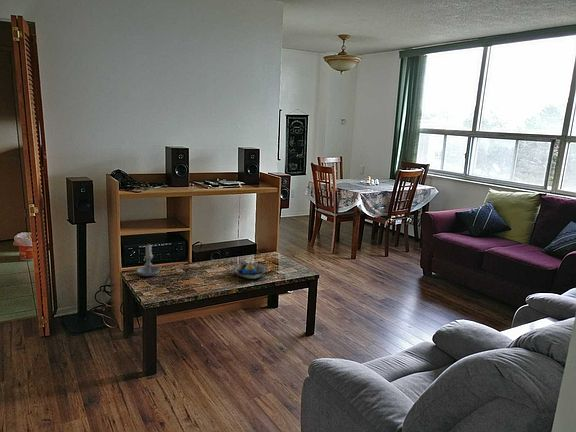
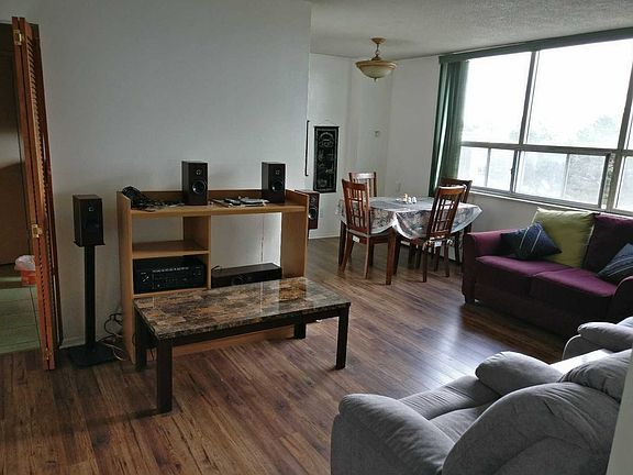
- decorative bowl [233,260,268,280]
- candle [136,244,161,277]
